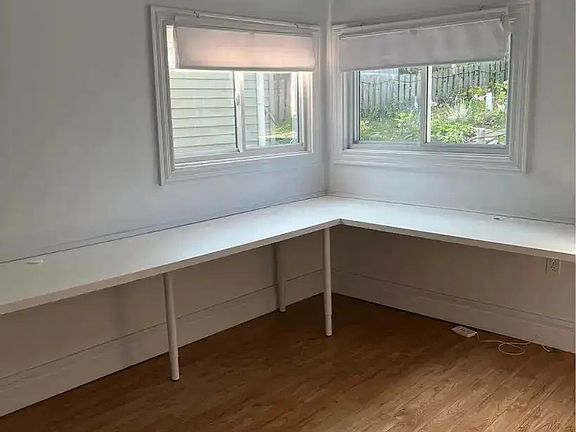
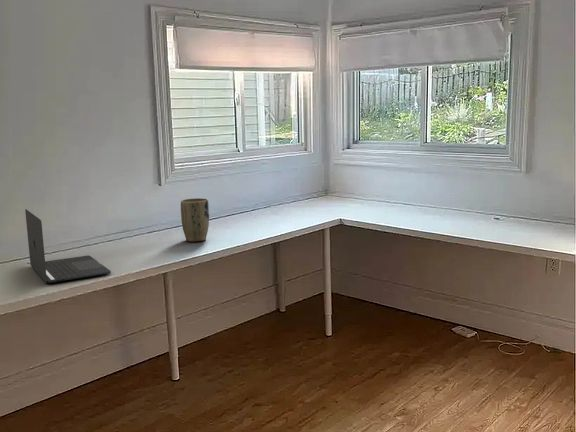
+ plant pot [180,197,210,243]
+ laptop [24,208,112,284]
